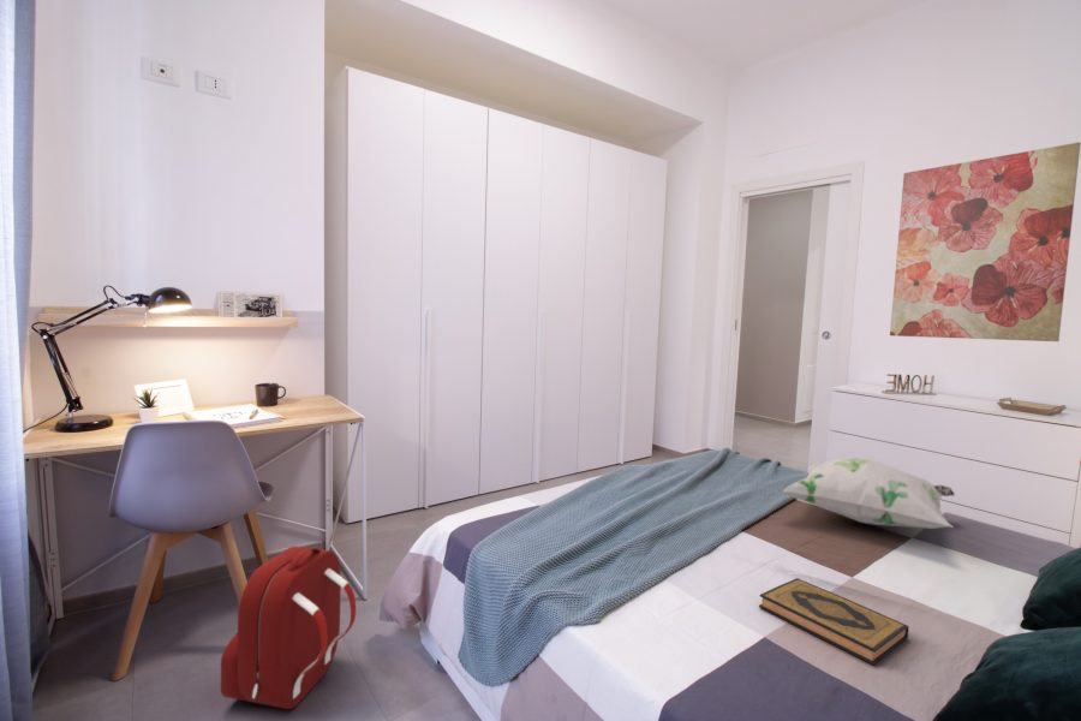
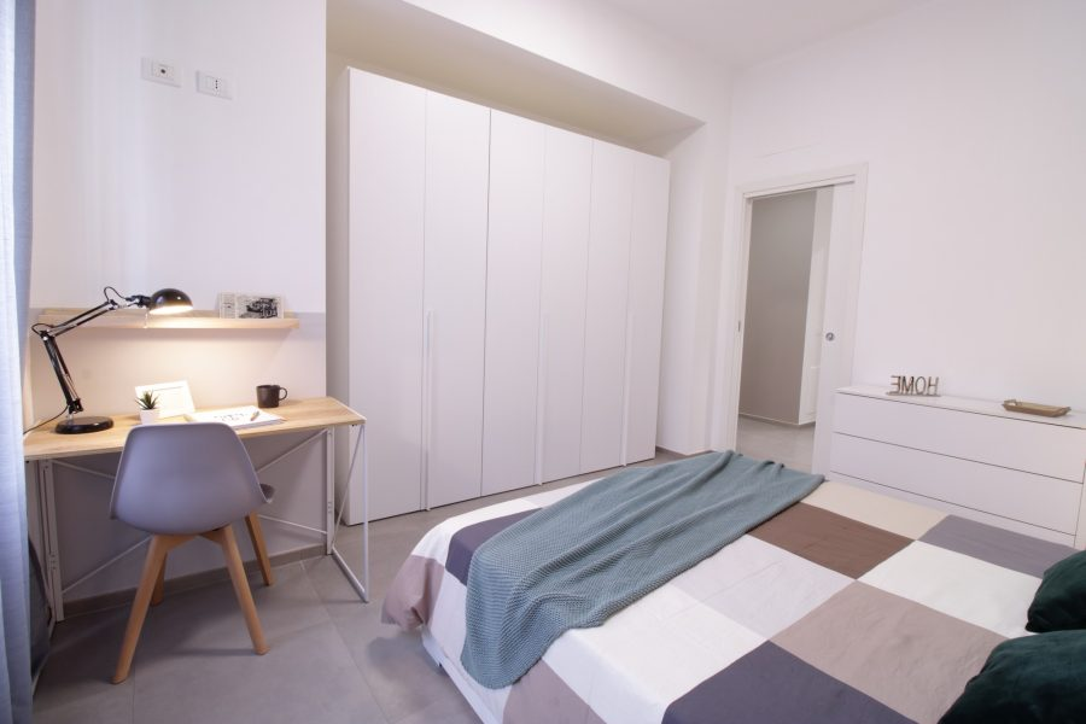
- wall art [889,142,1081,342]
- hardback book [758,577,909,666]
- decorative pillow [782,457,956,530]
- backpack [220,546,357,710]
